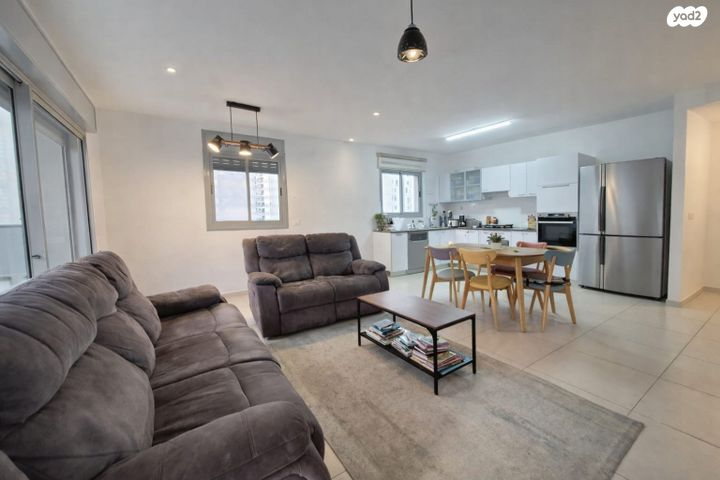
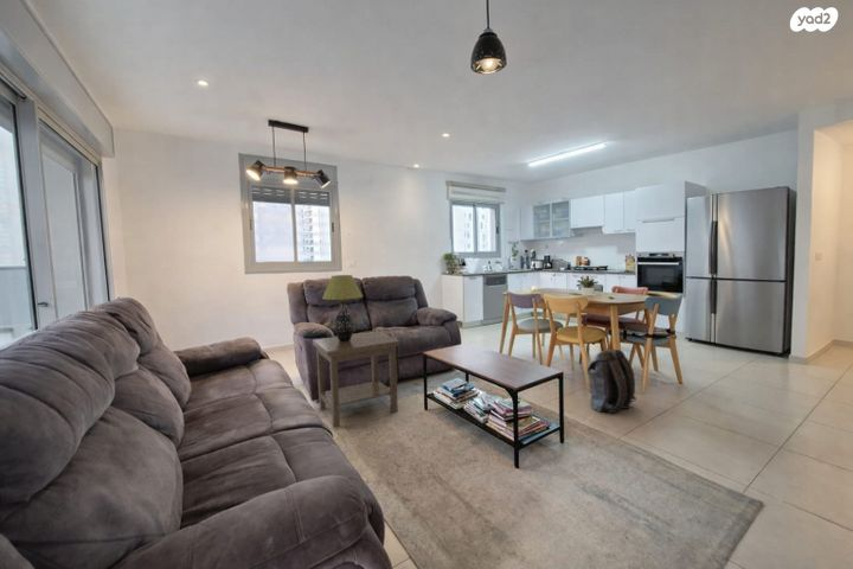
+ table lamp [321,274,364,341]
+ backpack [586,349,637,415]
+ side table [312,331,400,429]
